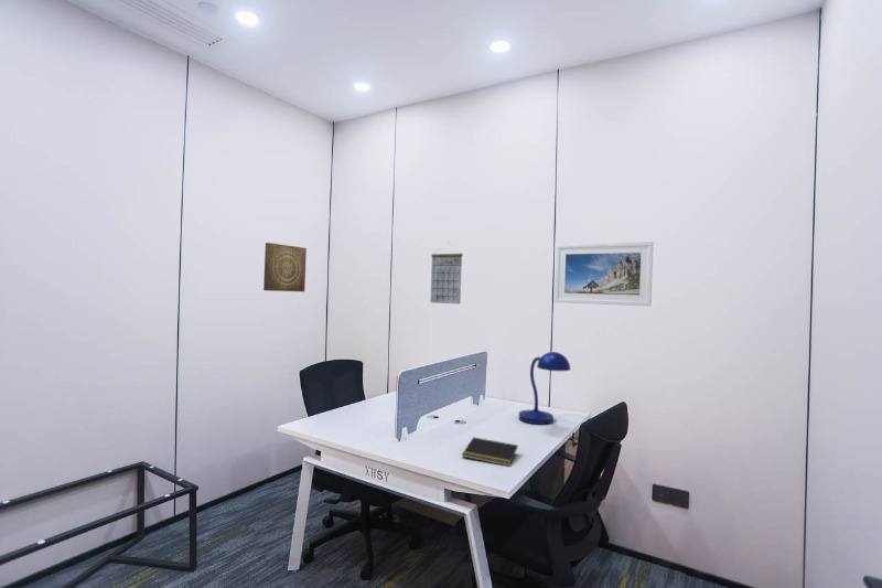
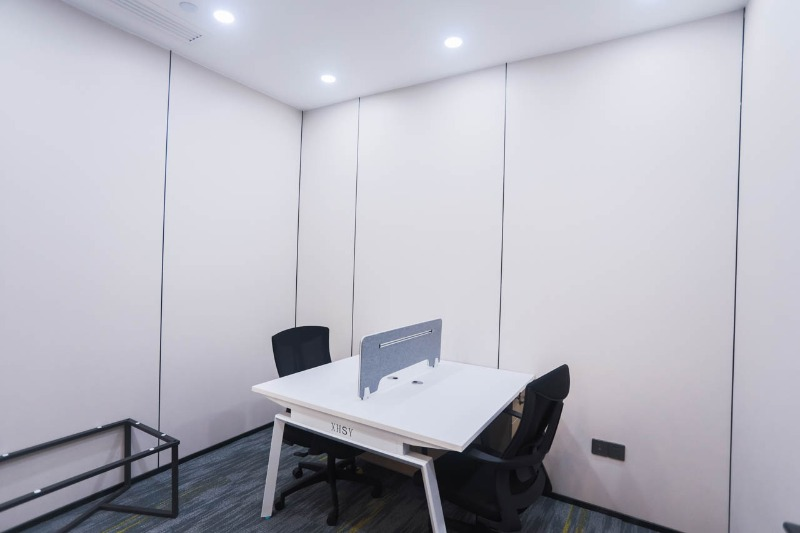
- calendar [430,243,464,306]
- wall art [262,242,308,292]
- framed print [553,240,655,307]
- notepad [461,436,519,468]
- desk lamp [517,351,571,426]
